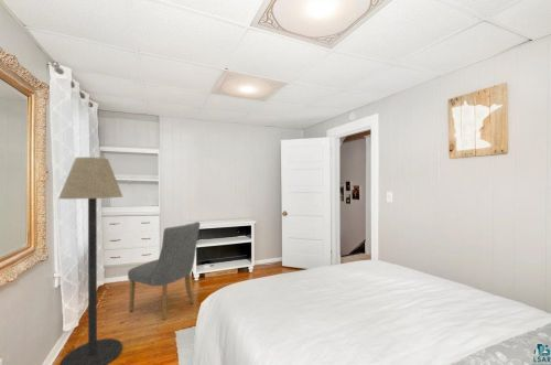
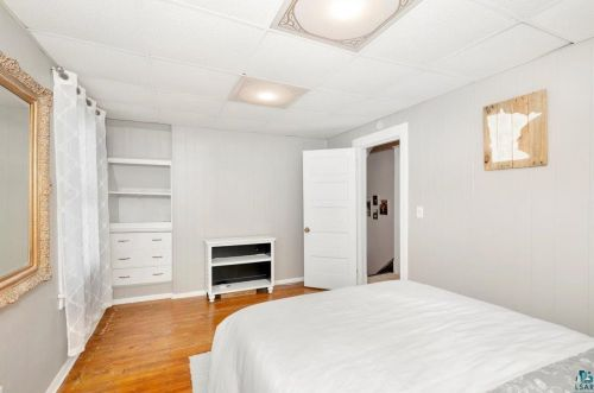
- floor lamp [57,157,123,365]
- chair [127,221,202,321]
